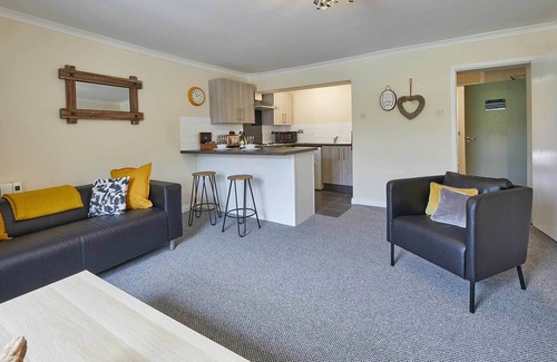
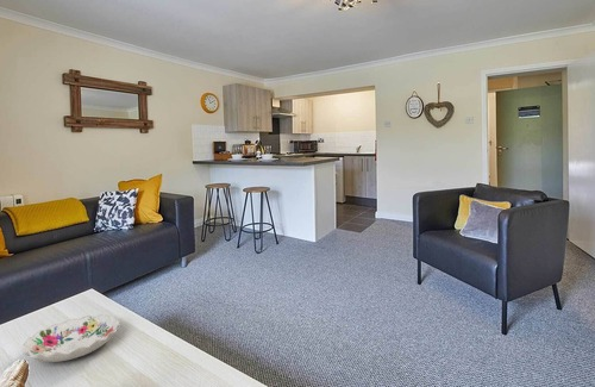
+ decorative bowl [21,313,121,363]
